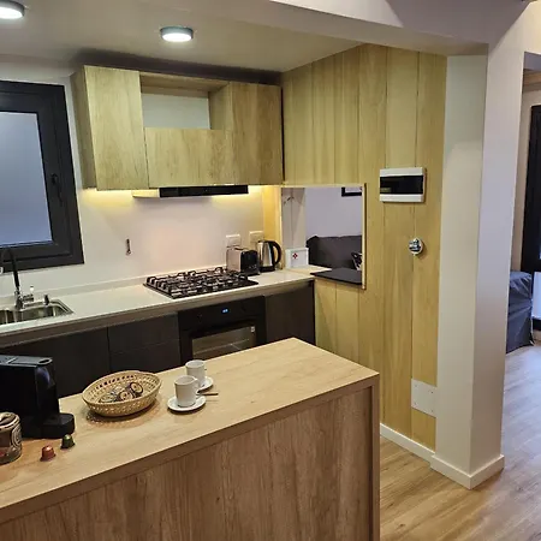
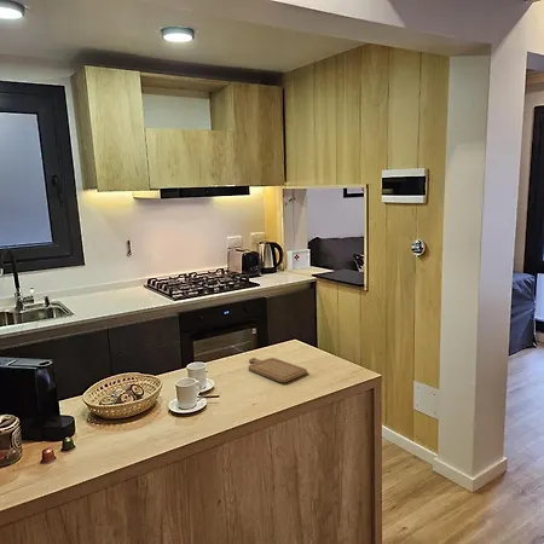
+ chopping board [248,357,308,383]
